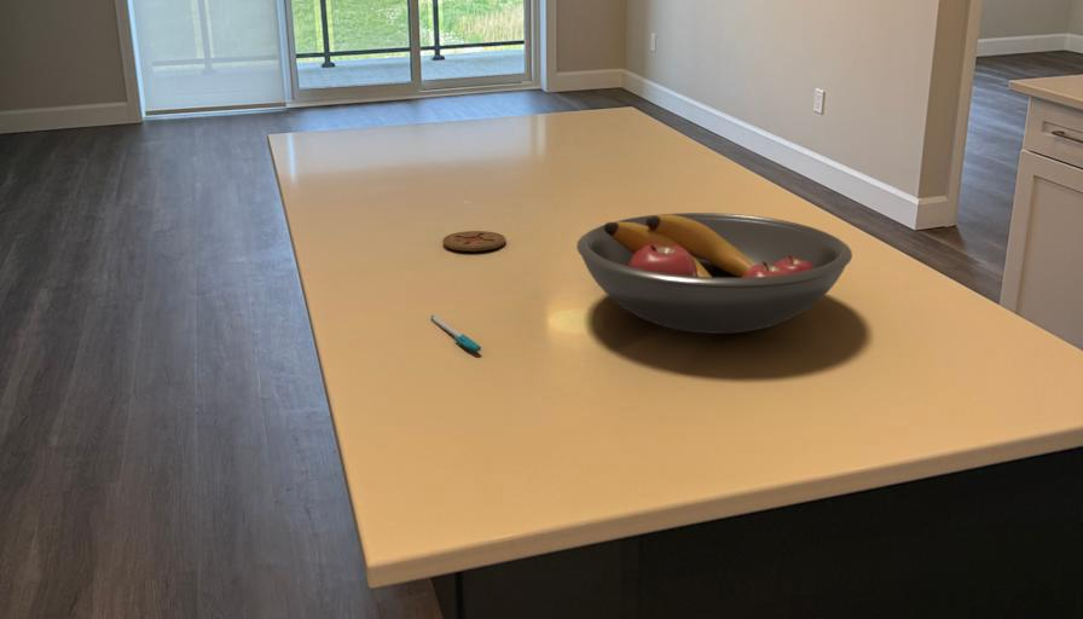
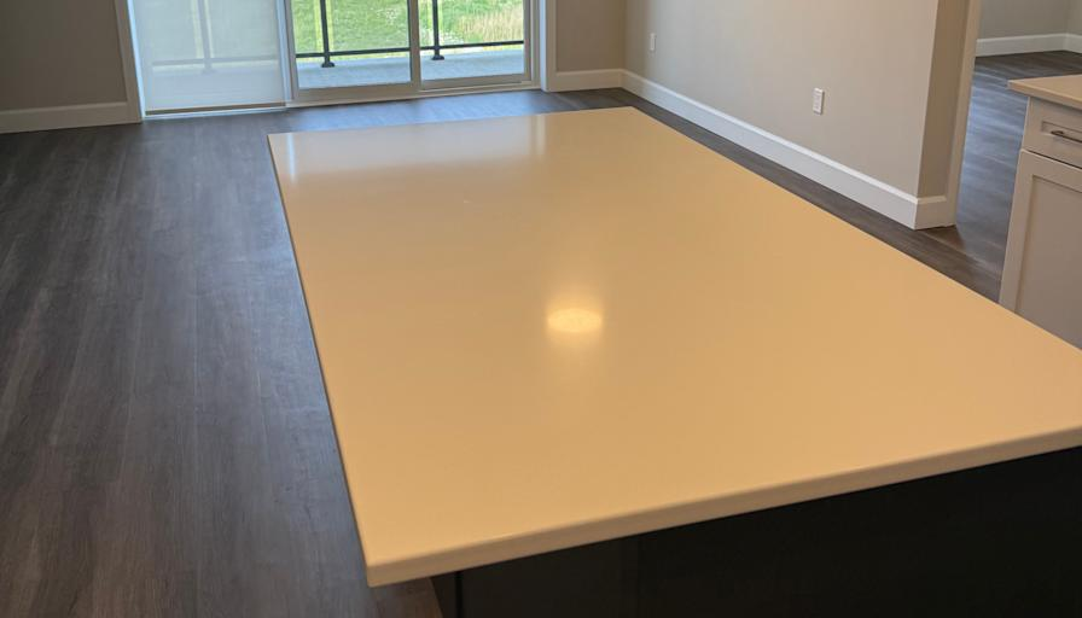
- fruit bowl [575,212,853,335]
- pen [429,314,482,353]
- coaster [441,230,506,253]
